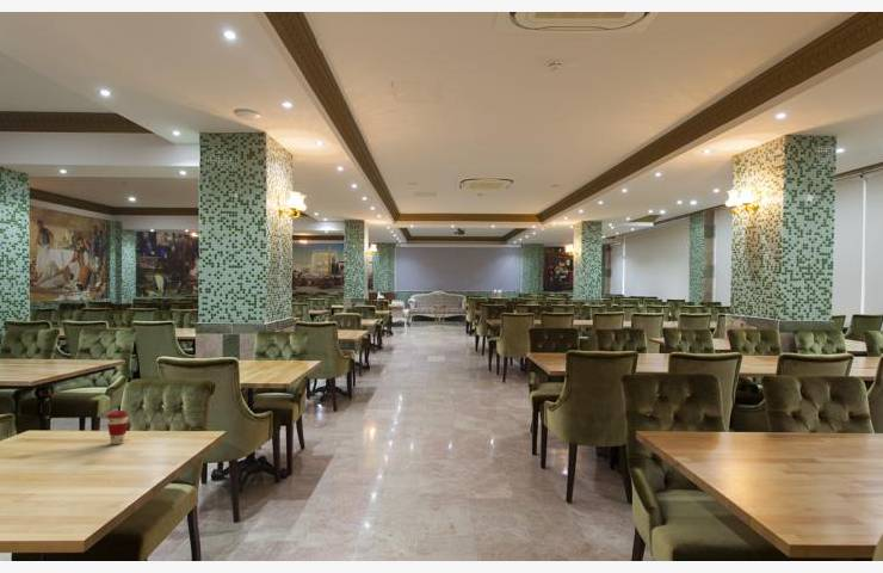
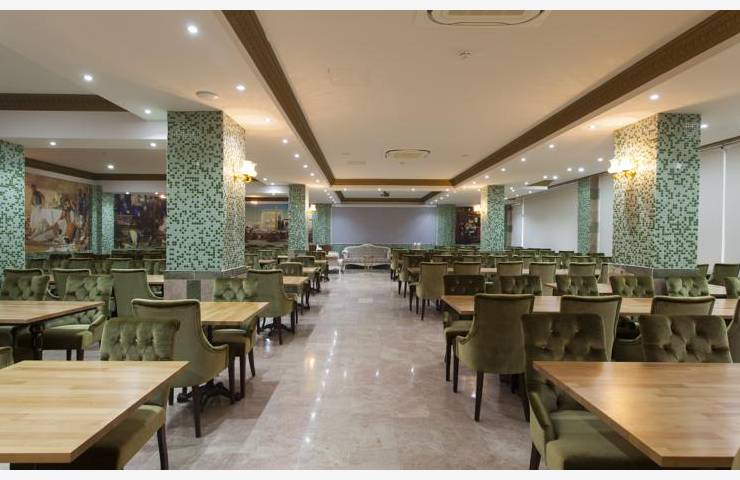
- coffee cup [105,409,130,445]
